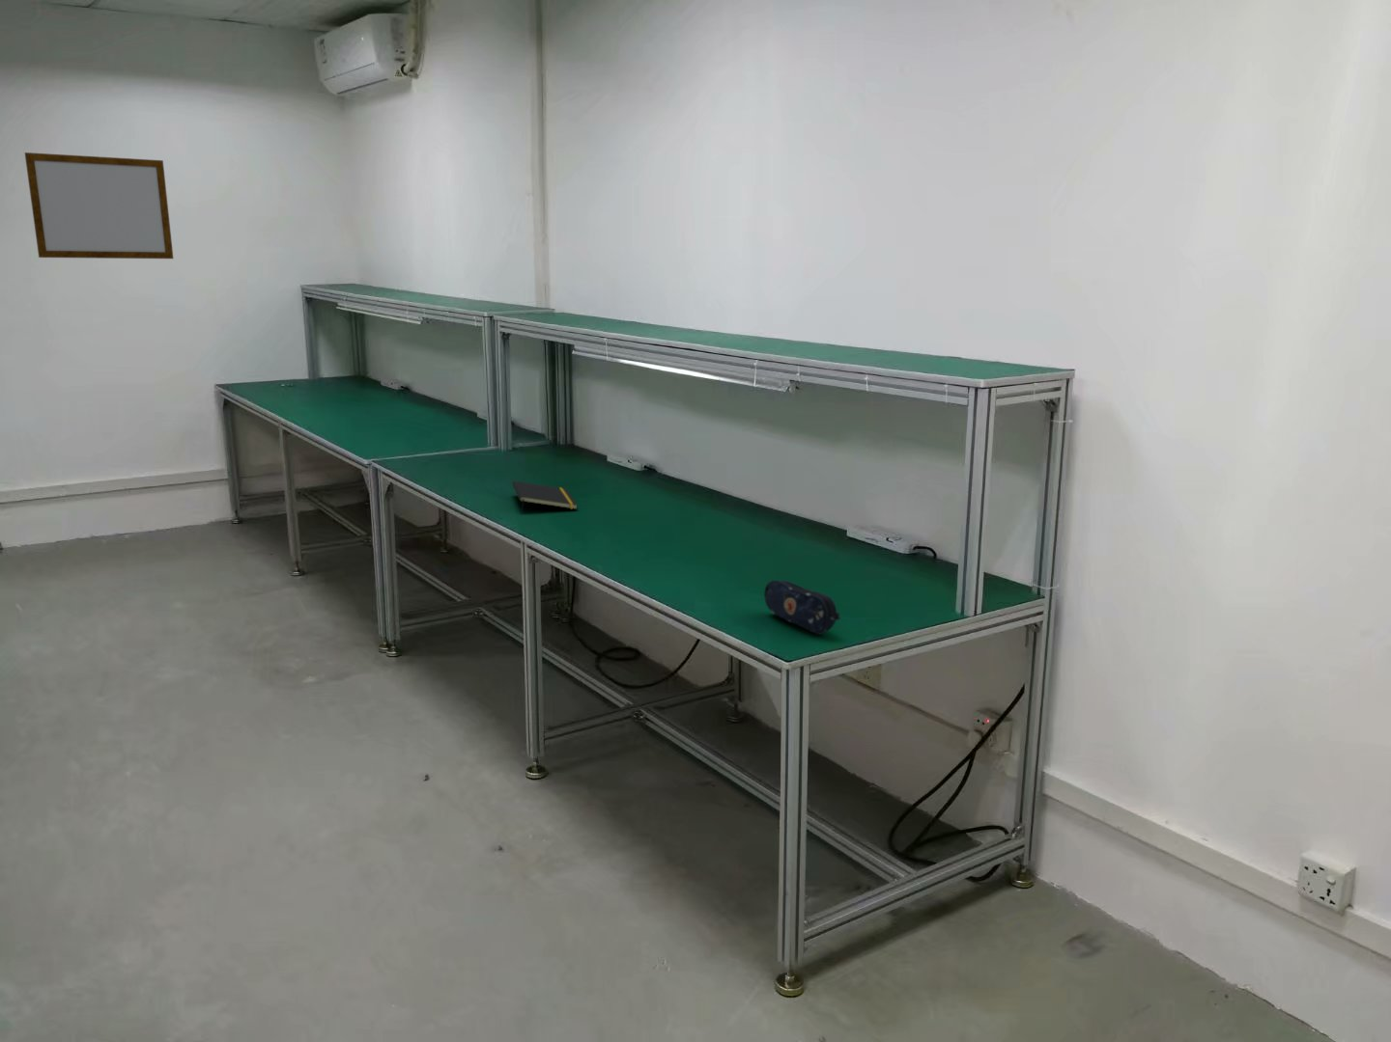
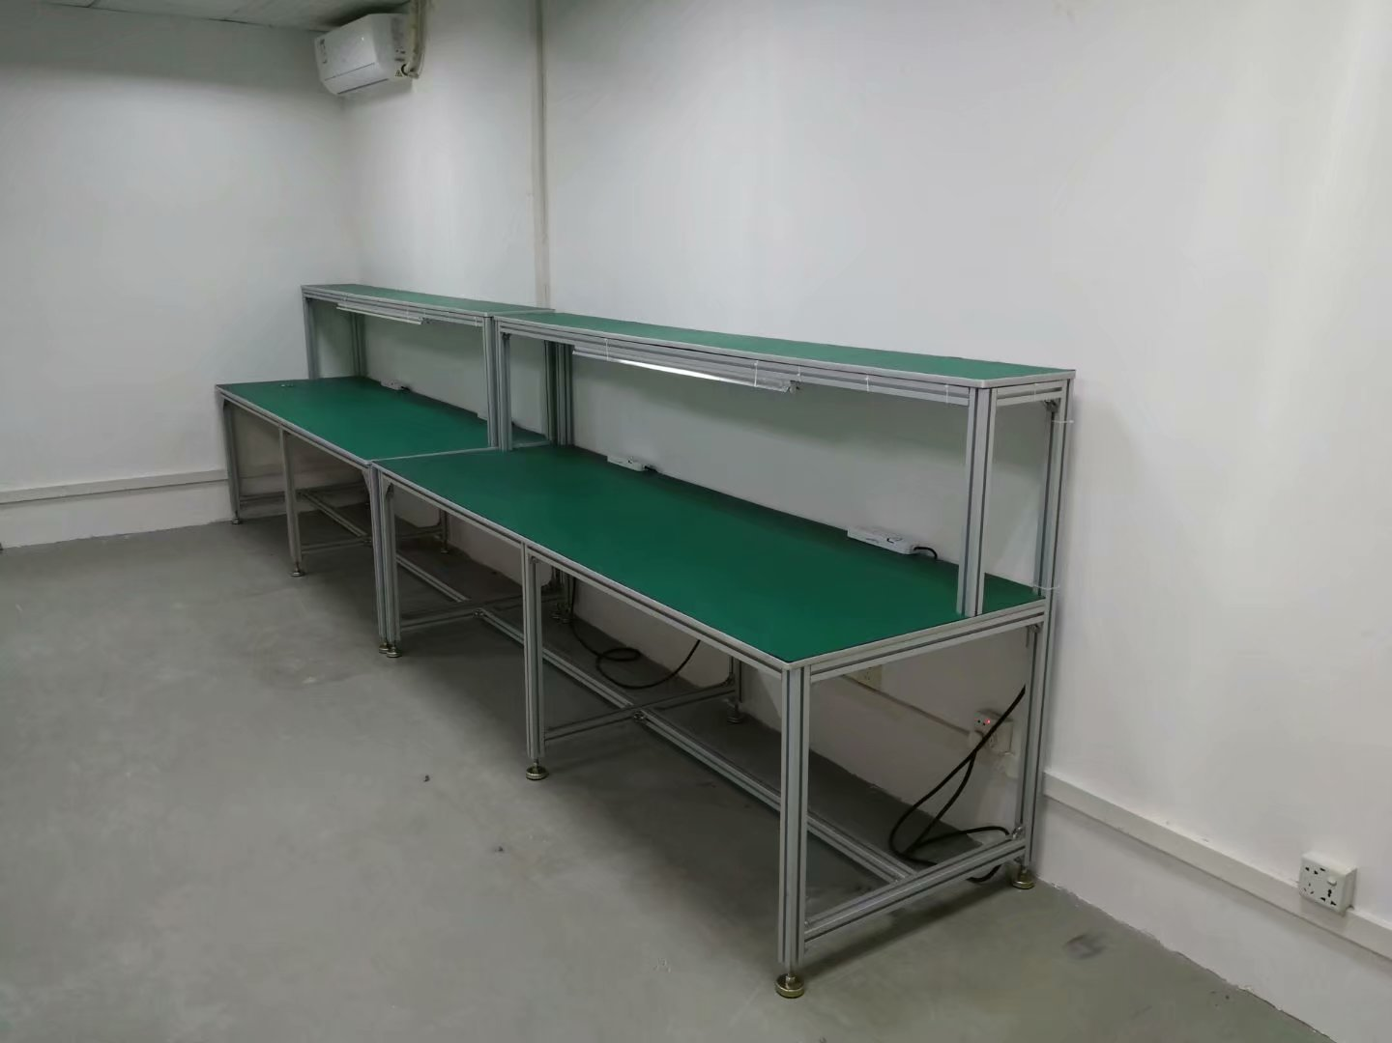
- pencil case [763,580,841,636]
- notepad [511,479,578,513]
- writing board [24,151,174,259]
